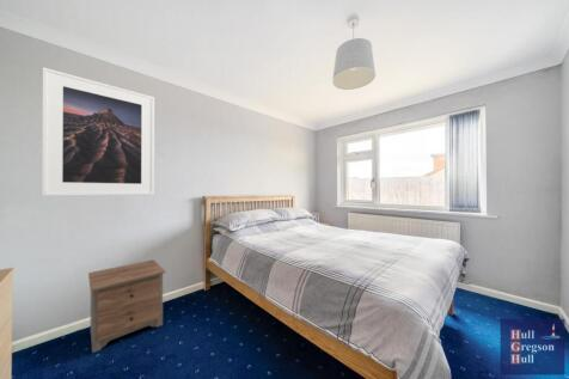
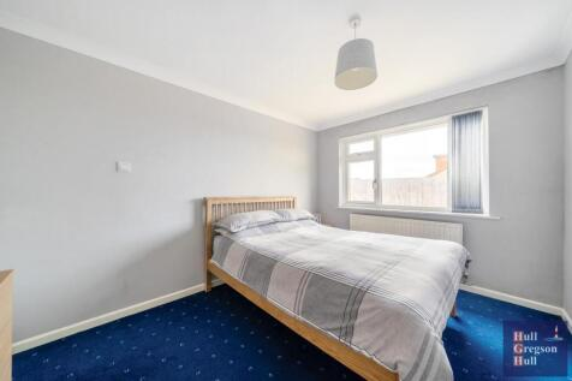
- nightstand [87,258,167,354]
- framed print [41,66,155,197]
